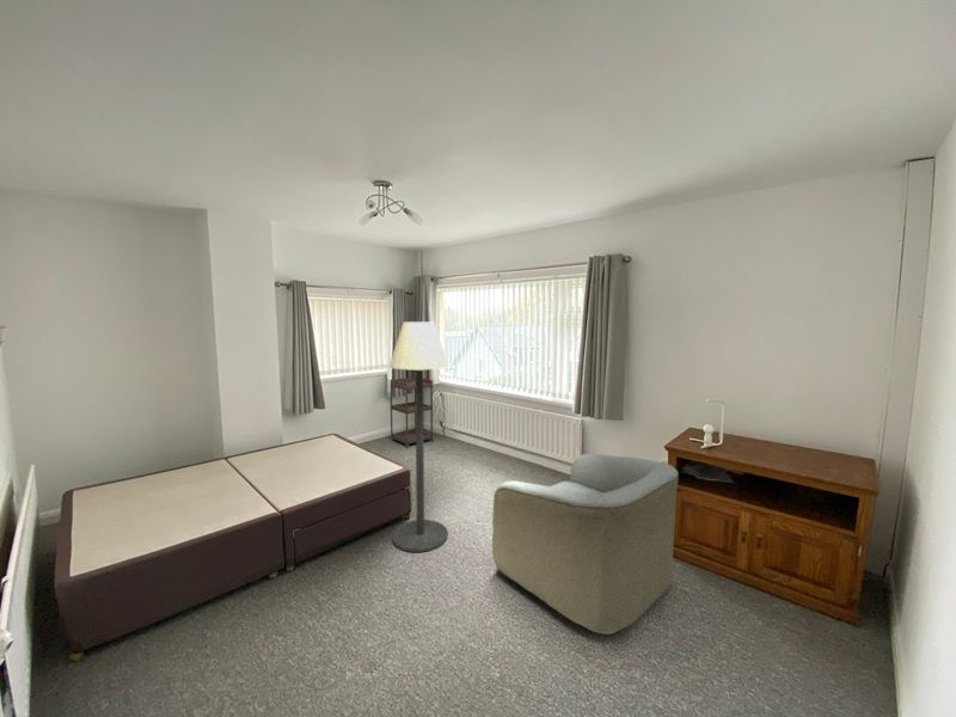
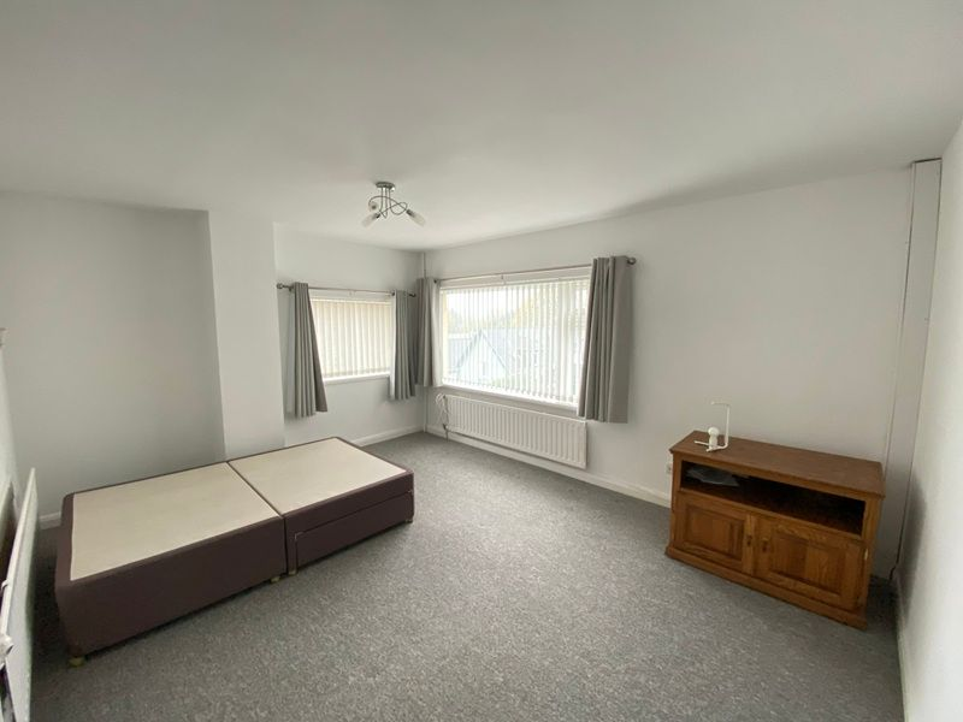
- floor lamp [388,320,449,553]
- shelving unit [388,376,435,448]
- armchair [491,453,680,636]
